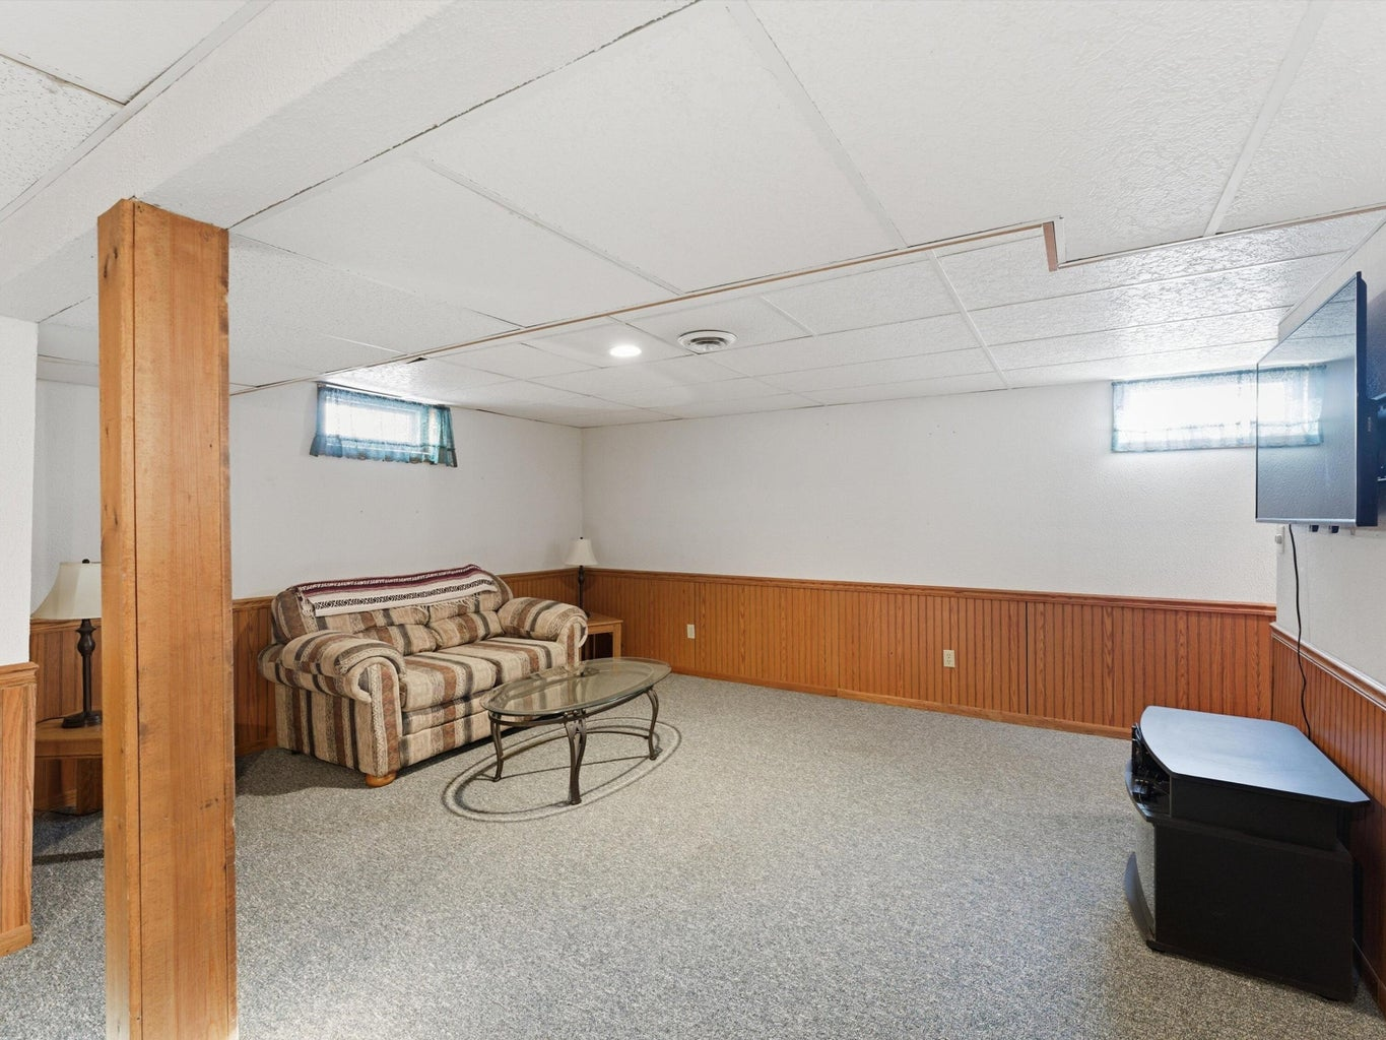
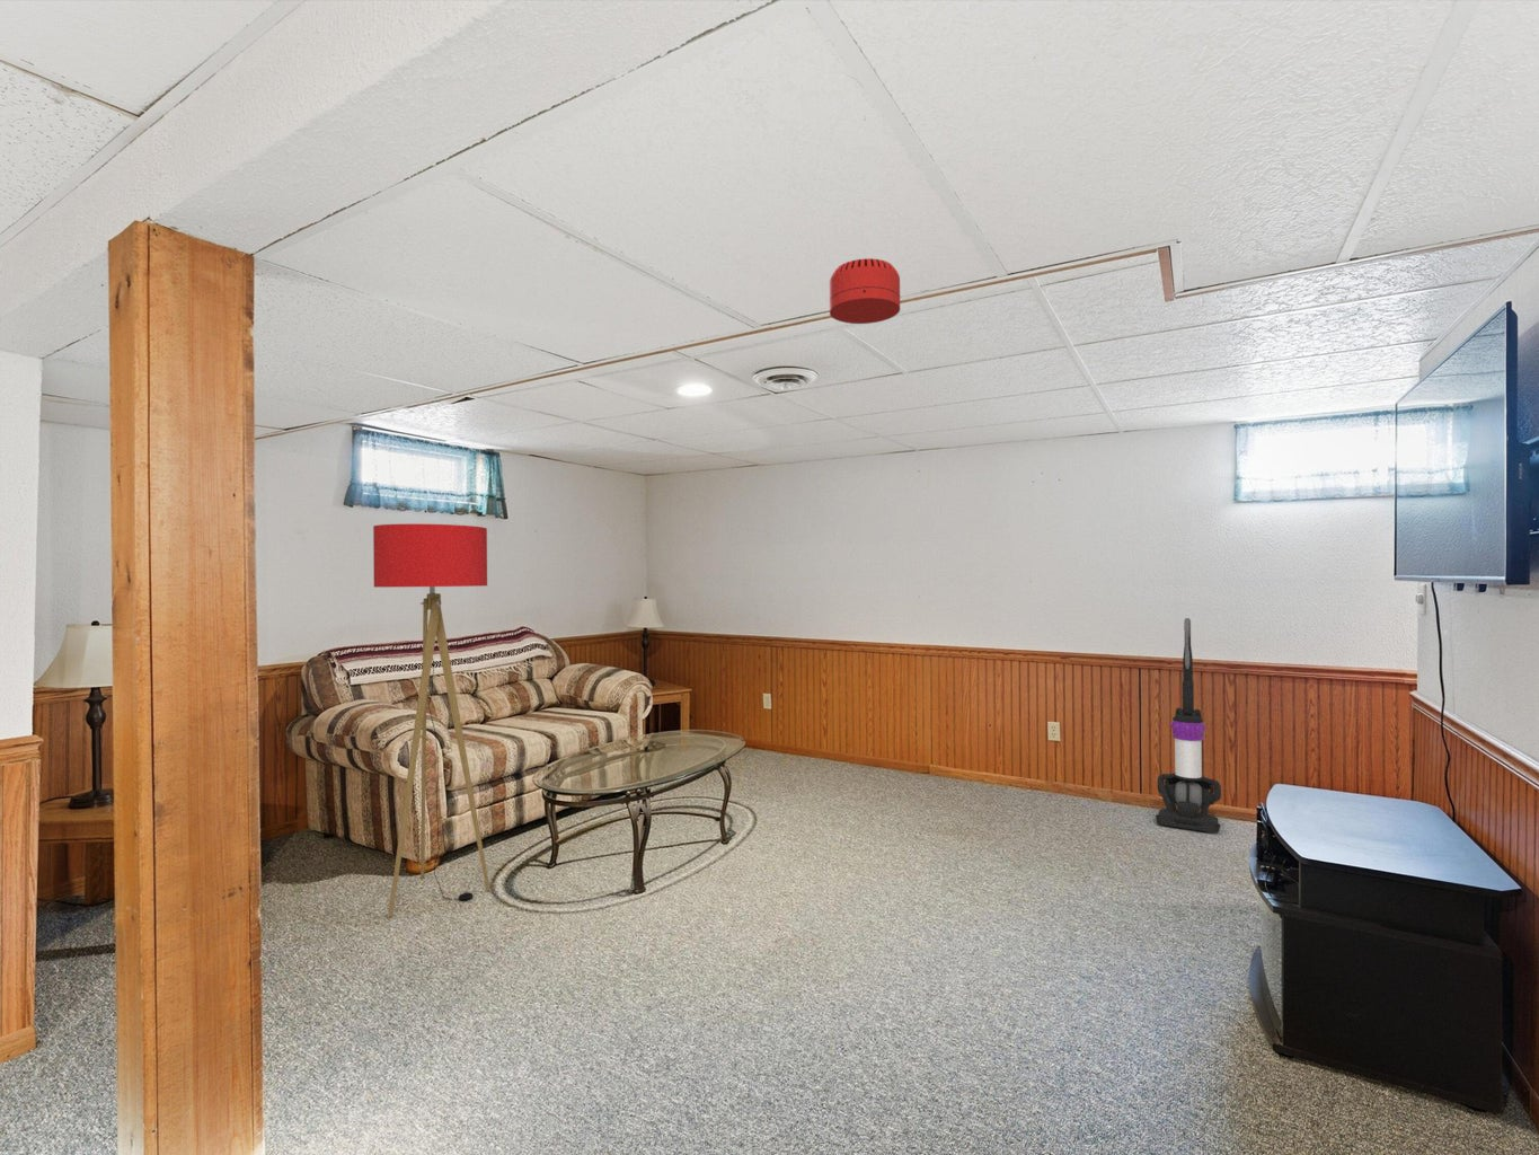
+ vacuum cleaner [1155,618,1222,835]
+ smoke detector [828,257,901,325]
+ floor lamp [372,522,490,918]
